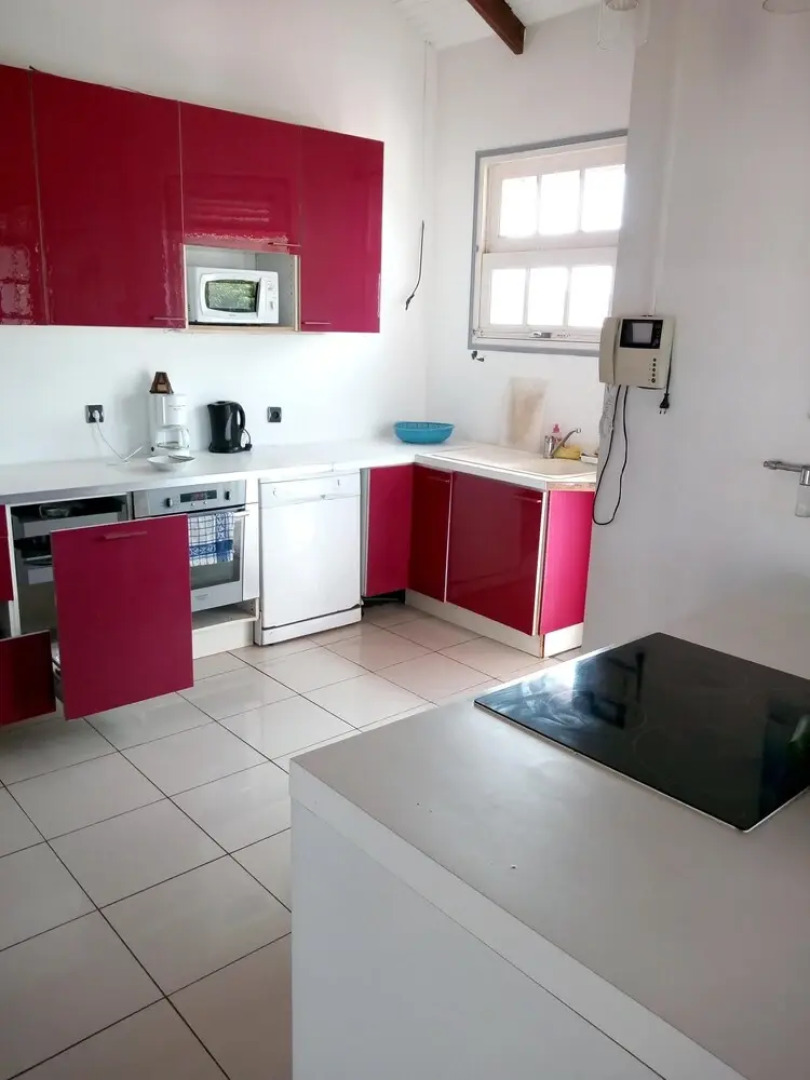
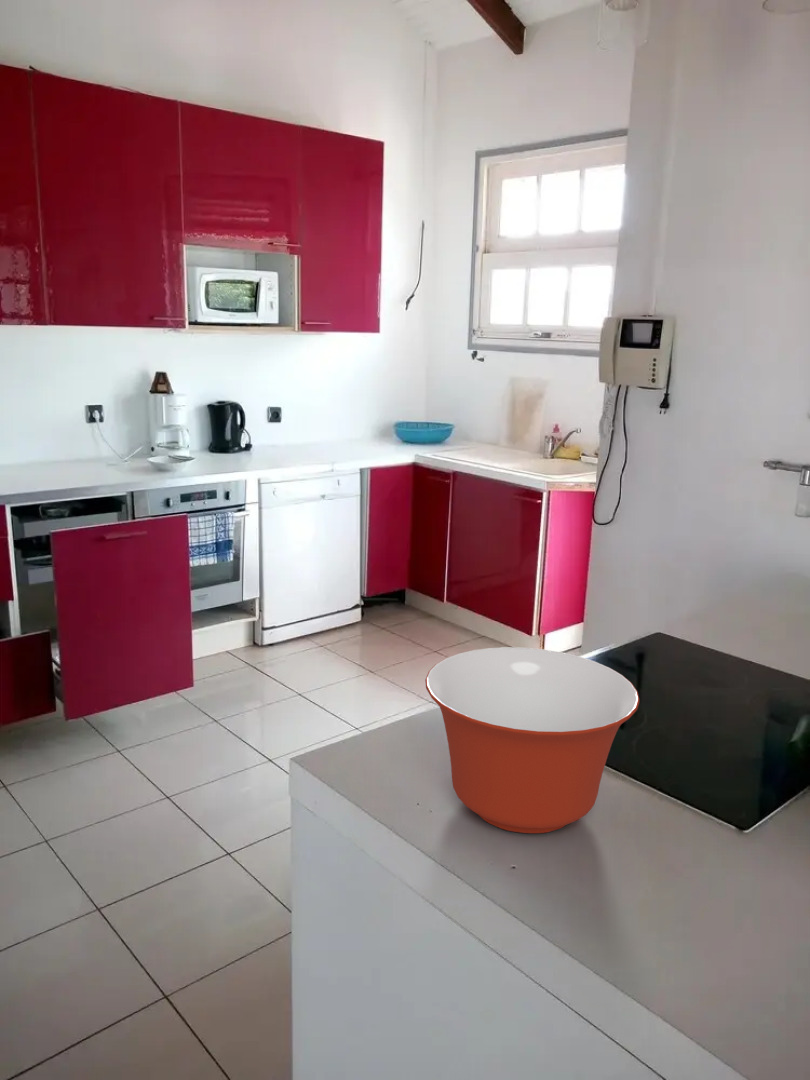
+ mixing bowl [424,646,641,834]
